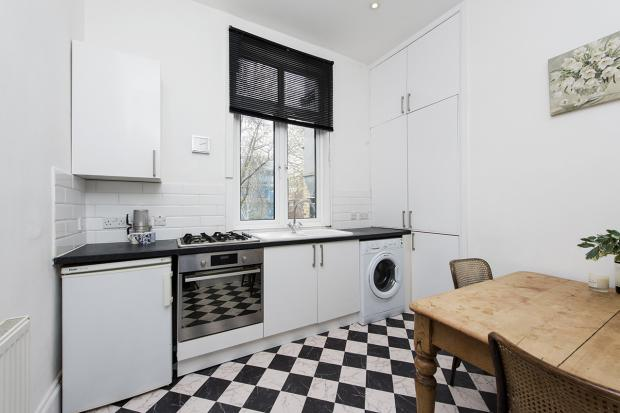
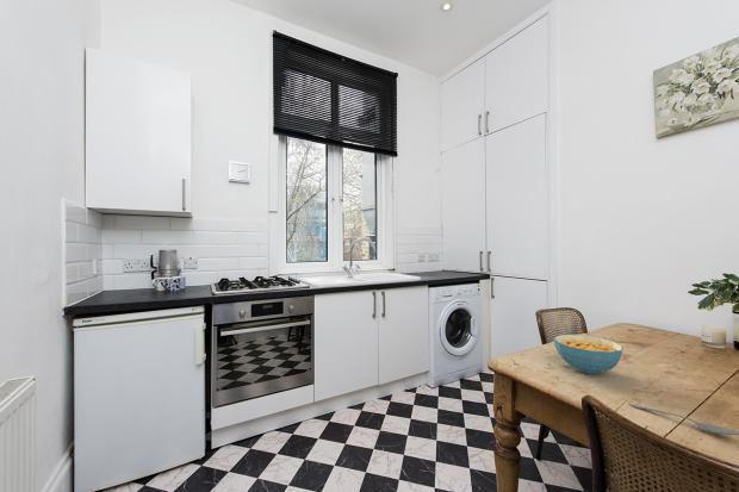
+ cereal bowl [553,334,623,375]
+ spoon [628,403,739,436]
